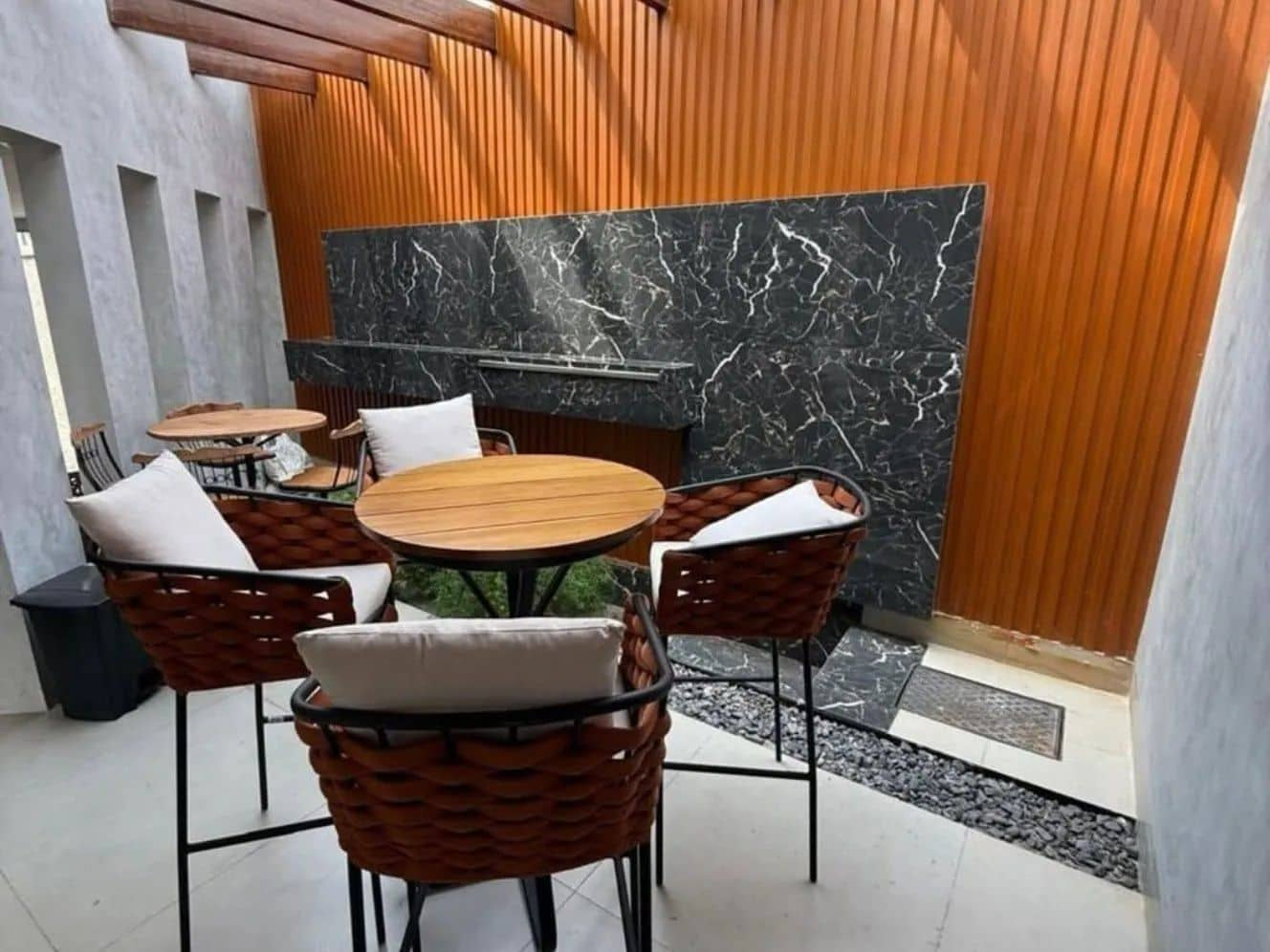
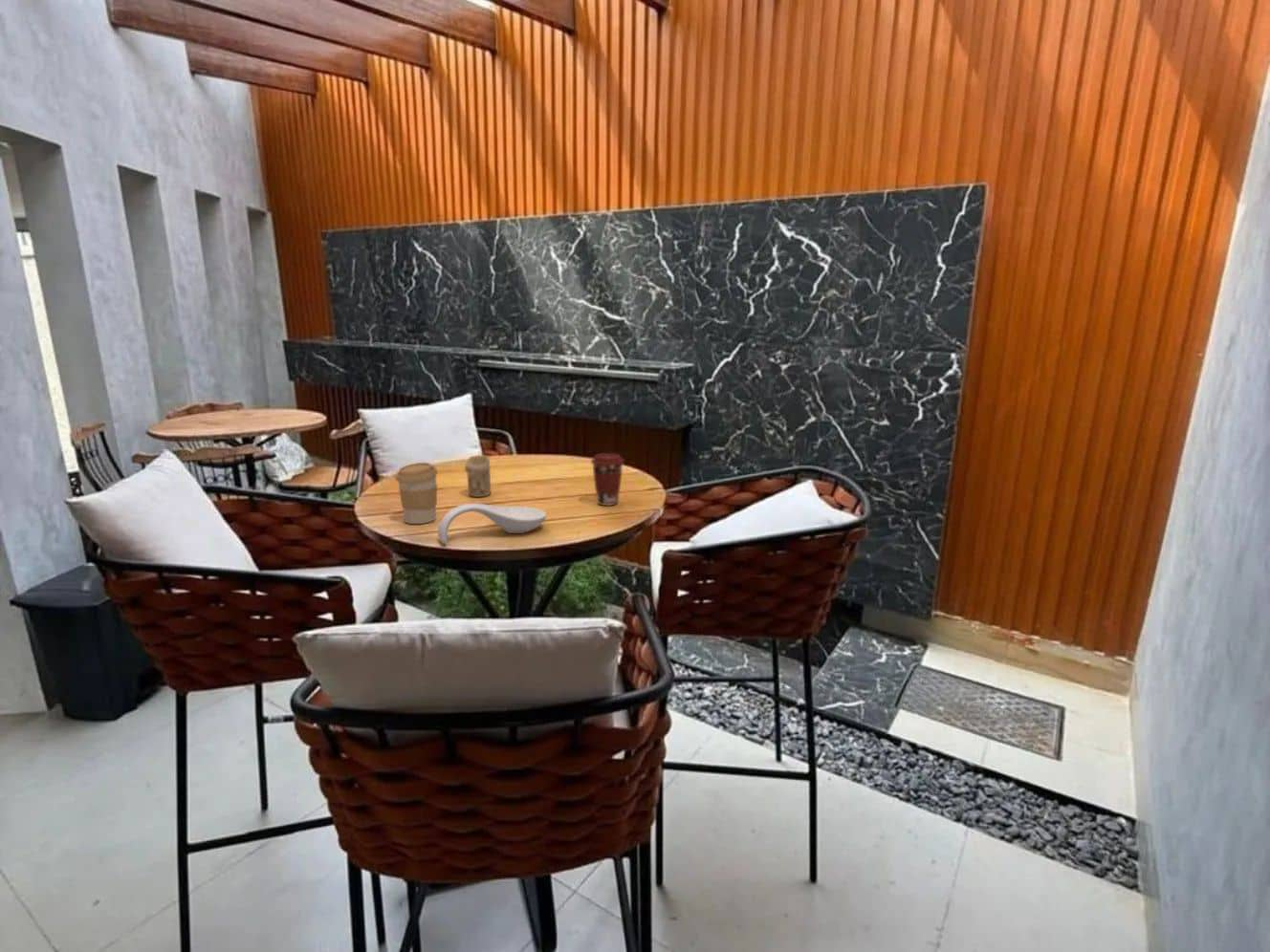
+ coffee cup [395,462,439,525]
+ coffee cup [590,452,625,507]
+ spoon rest [437,503,548,544]
+ candle [464,454,492,498]
